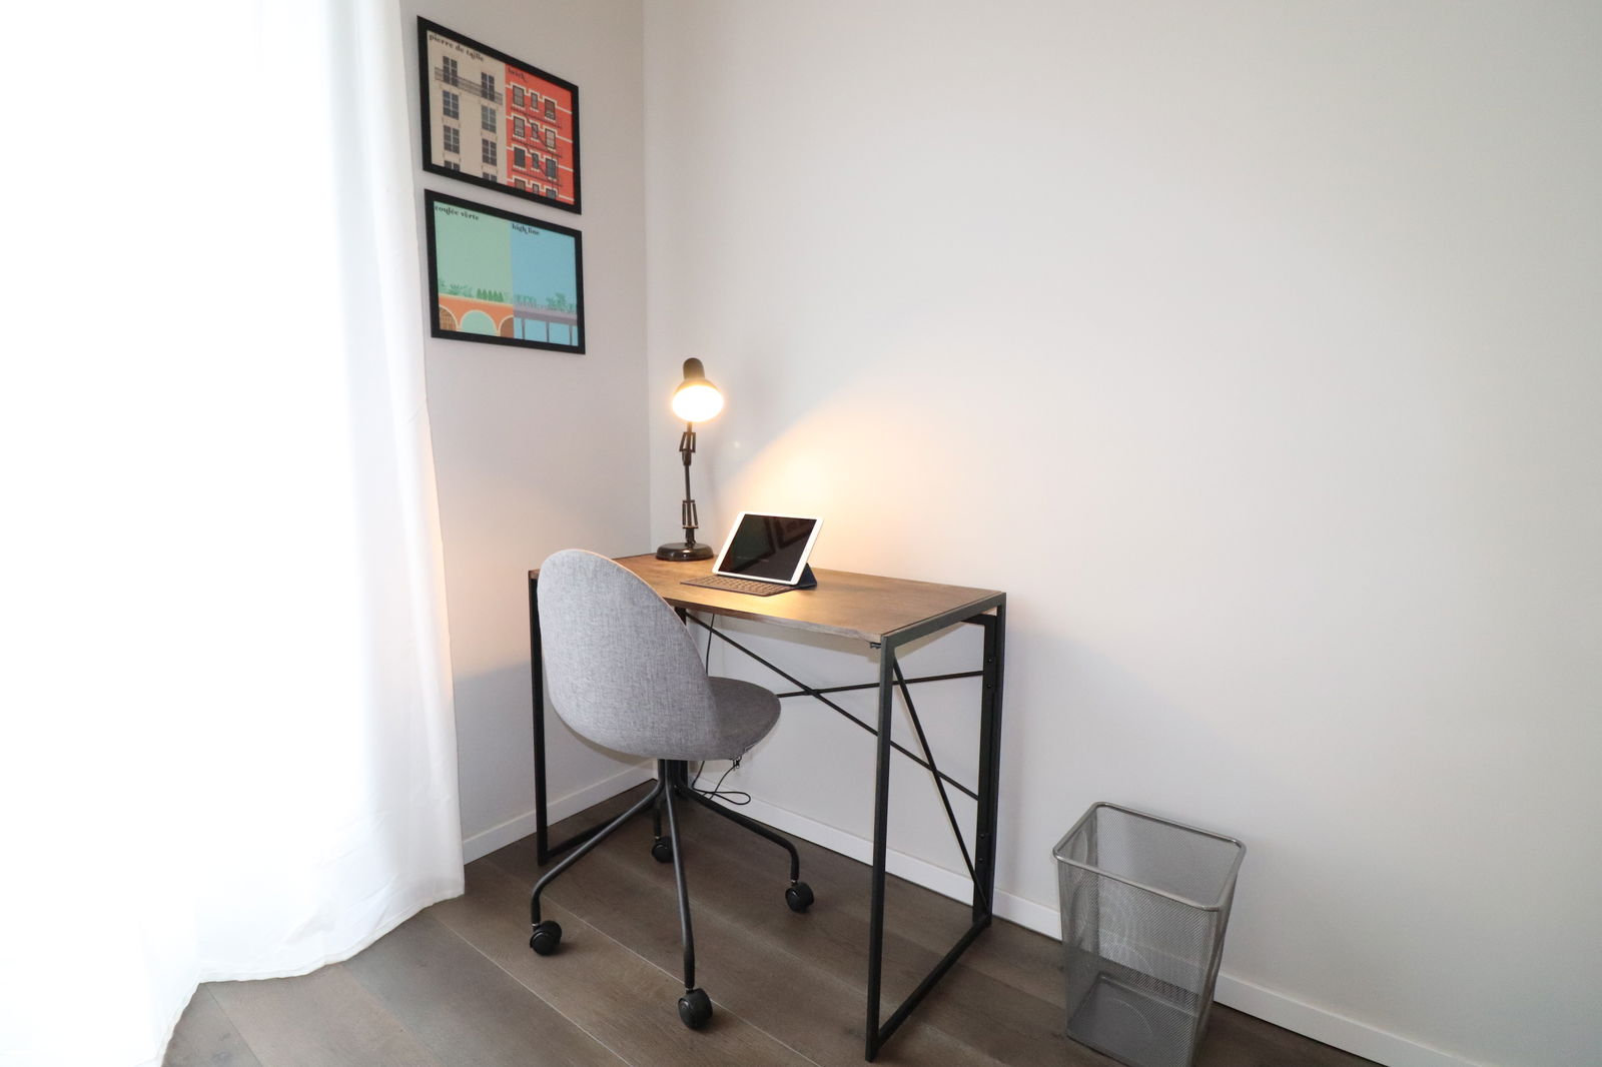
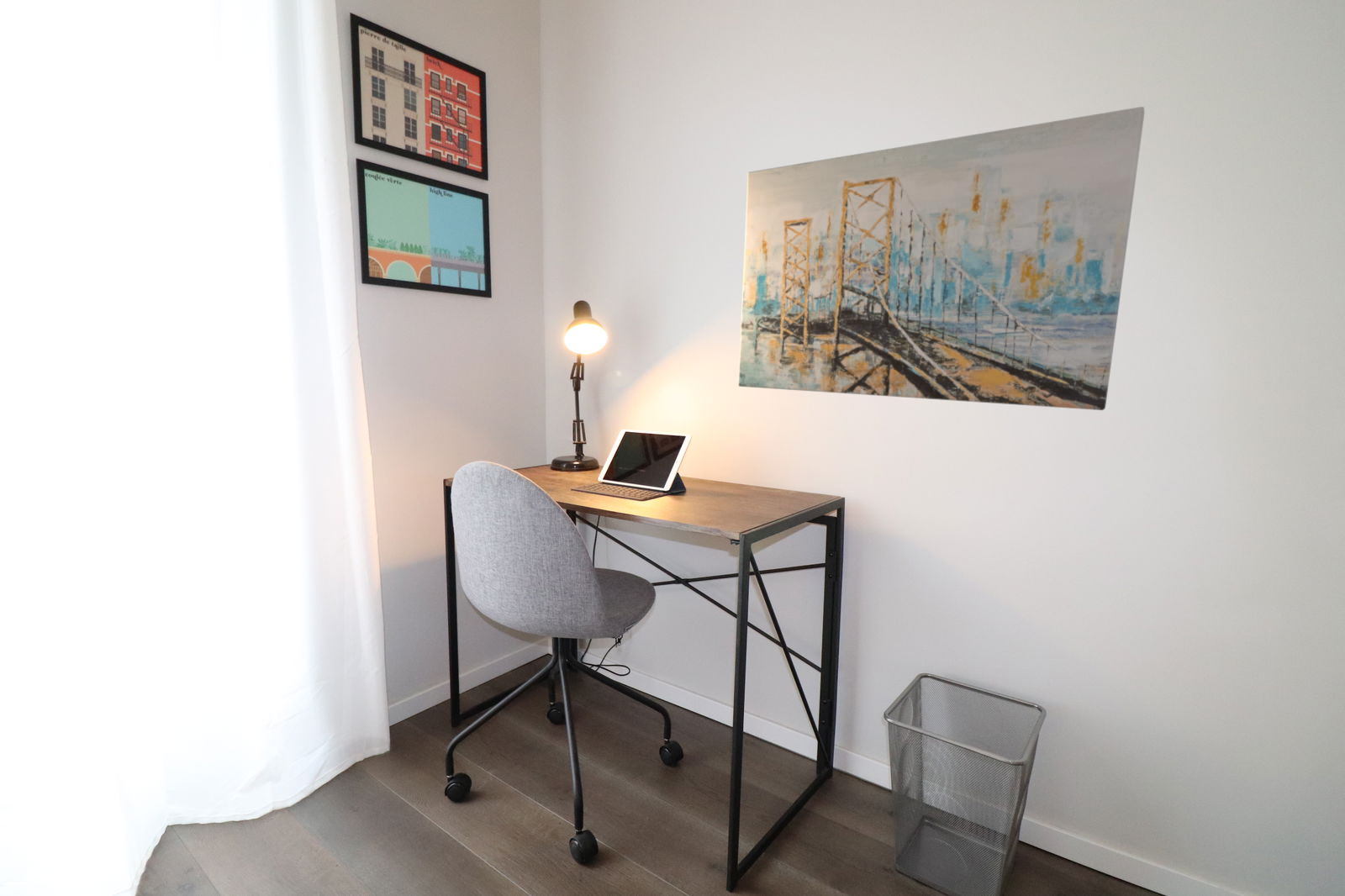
+ wall art [737,106,1145,411]
